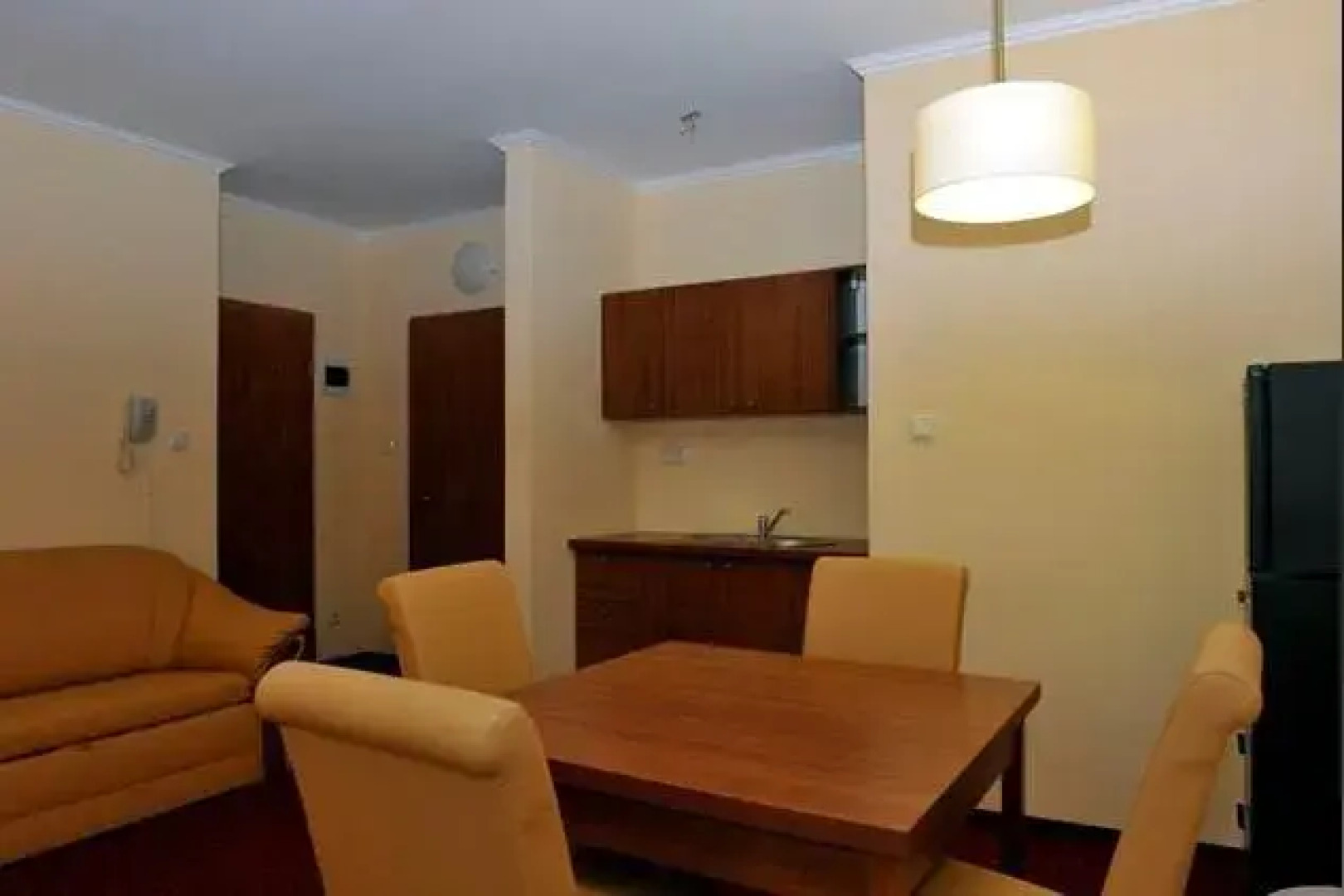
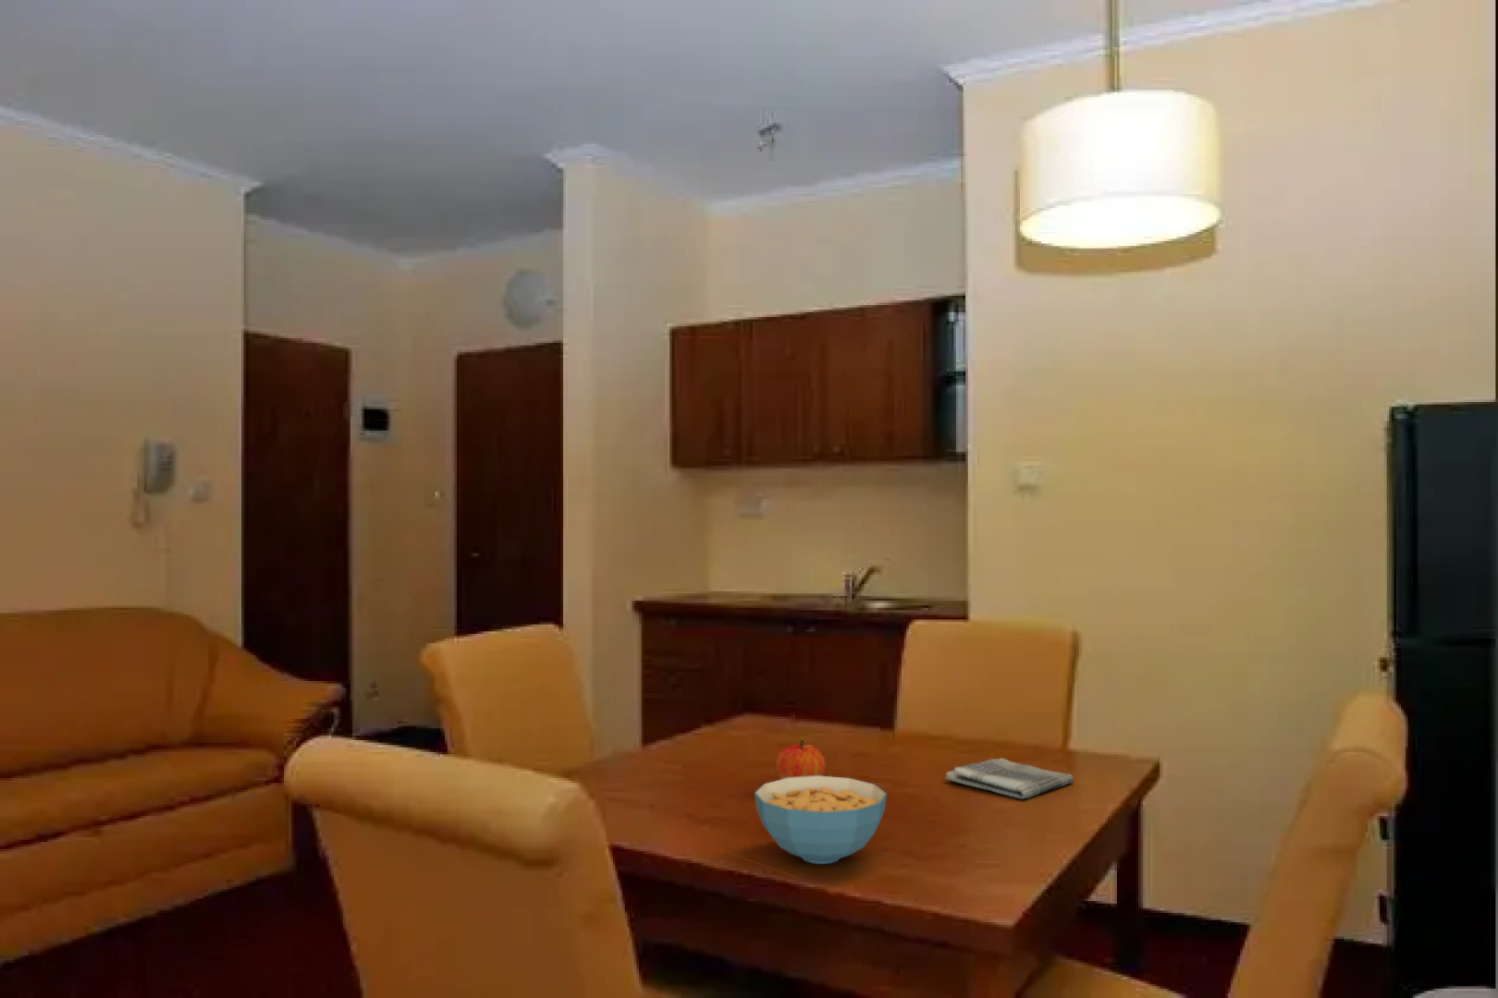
+ cereal bowl [753,775,887,865]
+ dish towel [944,756,1074,800]
+ fruit [774,737,827,780]
